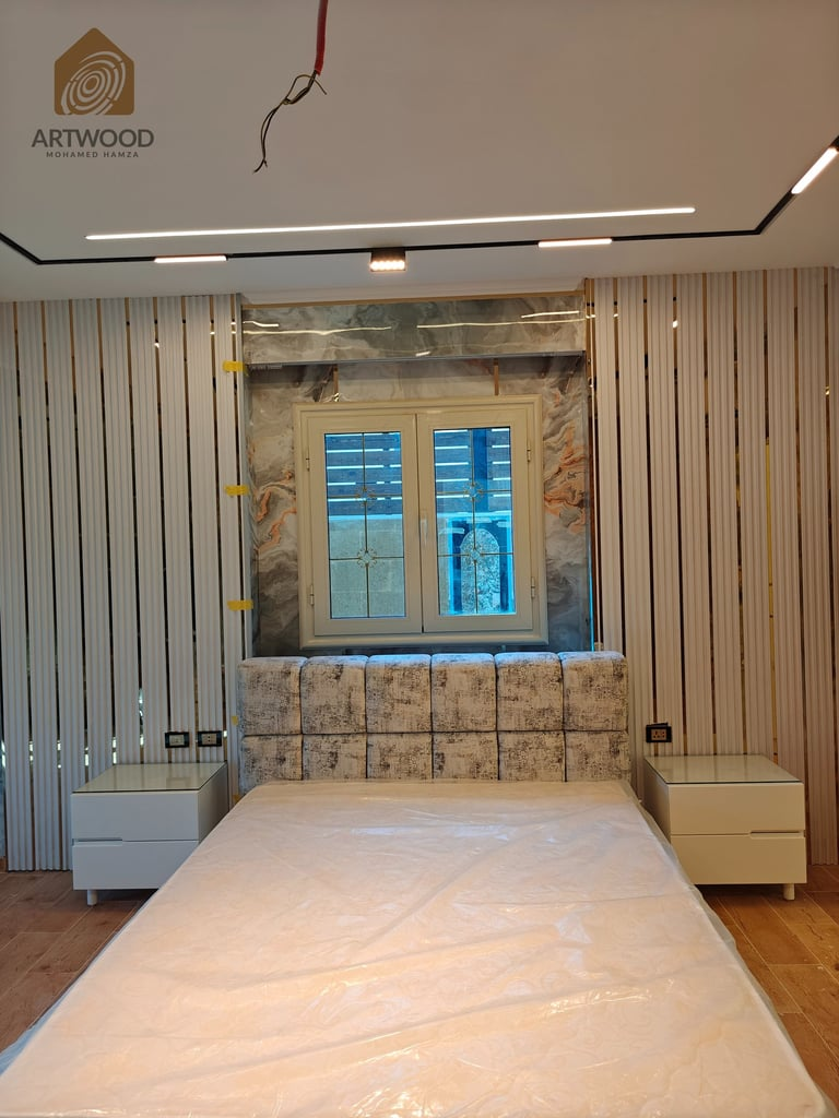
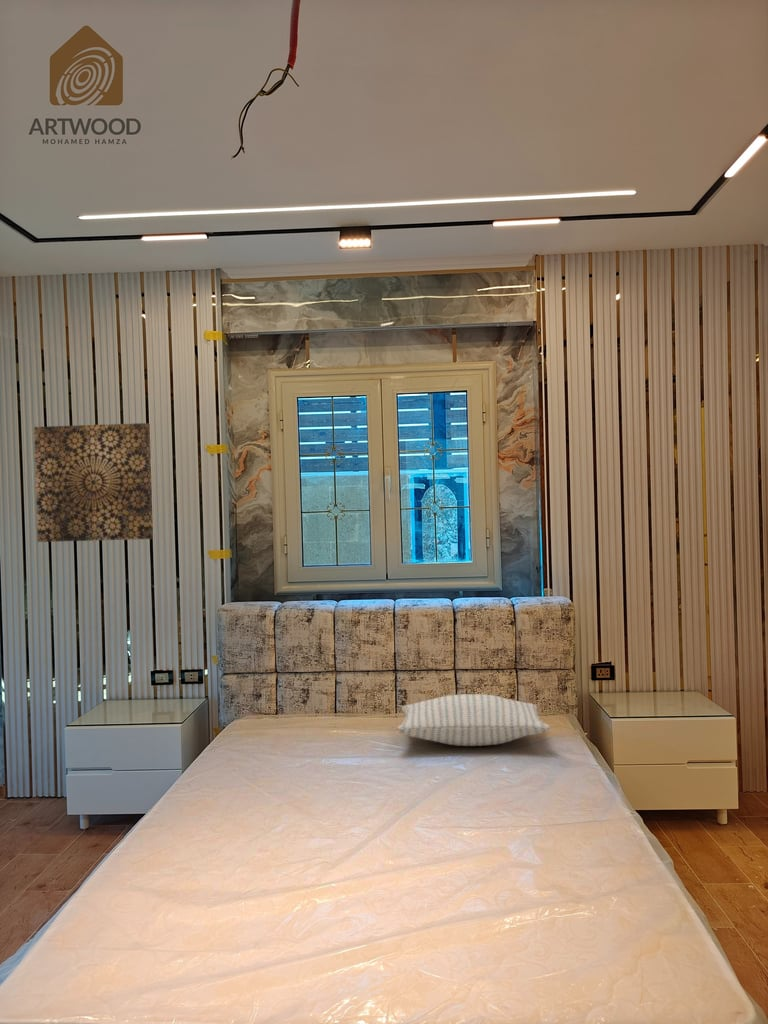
+ pillow [396,693,551,747]
+ wall art [33,422,154,543]
